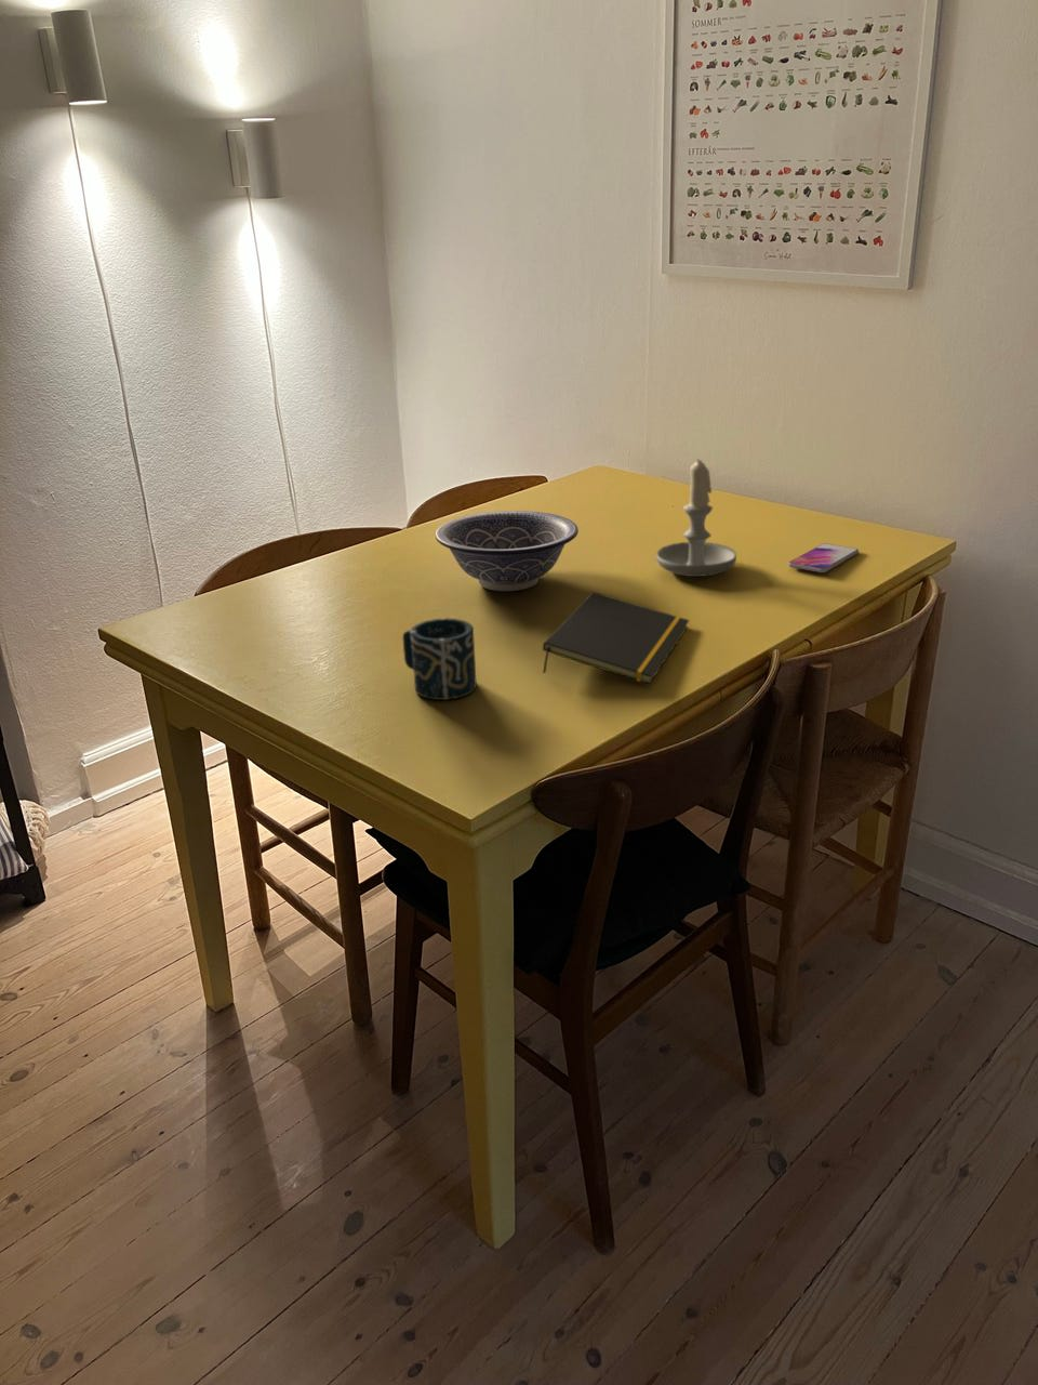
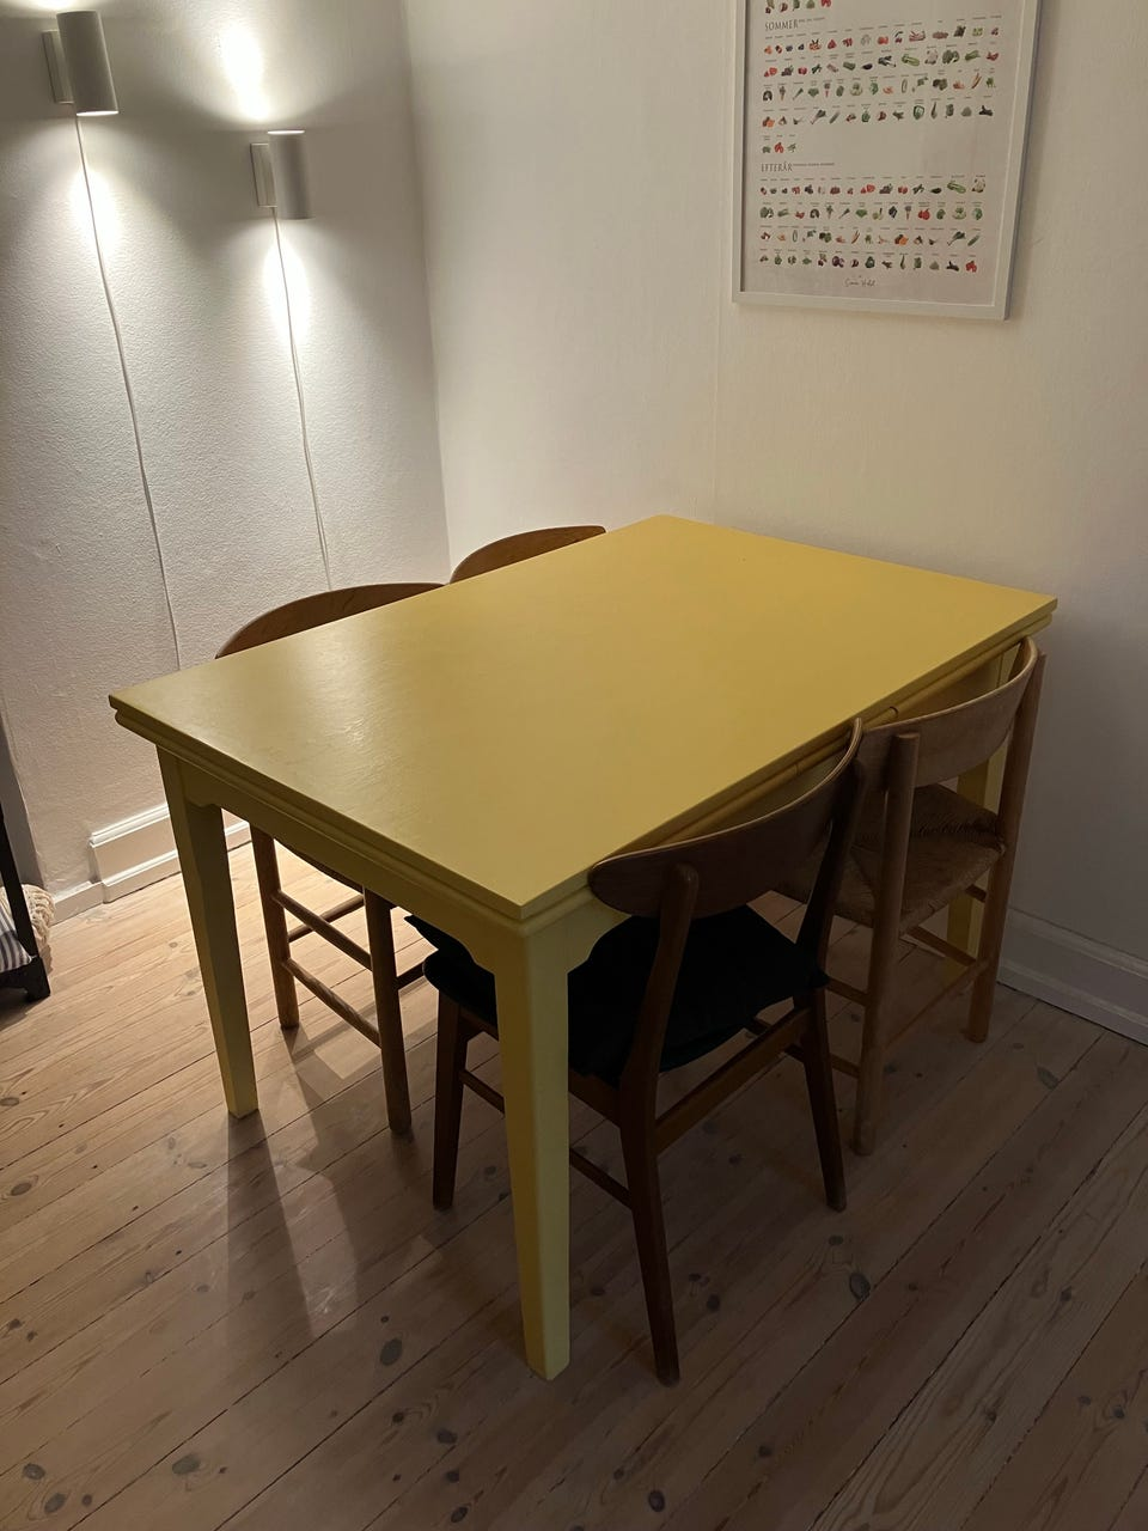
- cup [401,617,478,701]
- smartphone [787,542,859,574]
- notepad [542,591,691,685]
- candle [655,458,737,578]
- decorative bowl [435,509,580,592]
